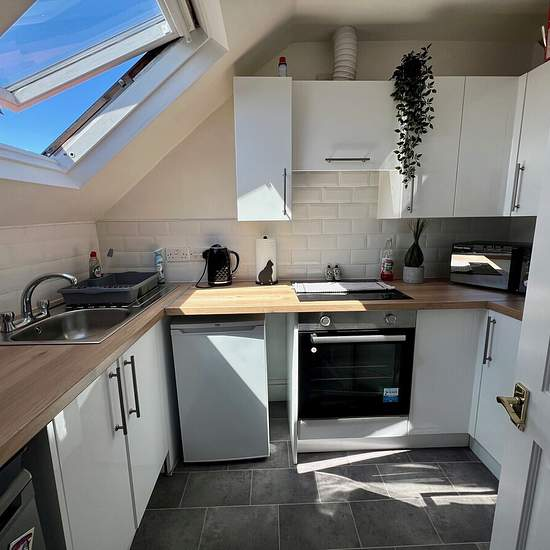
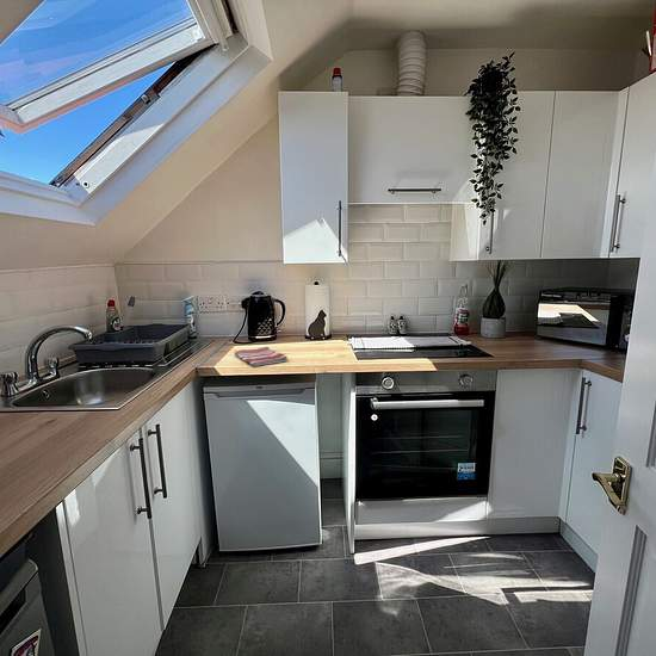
+ dish towel [234,346,289,367]
